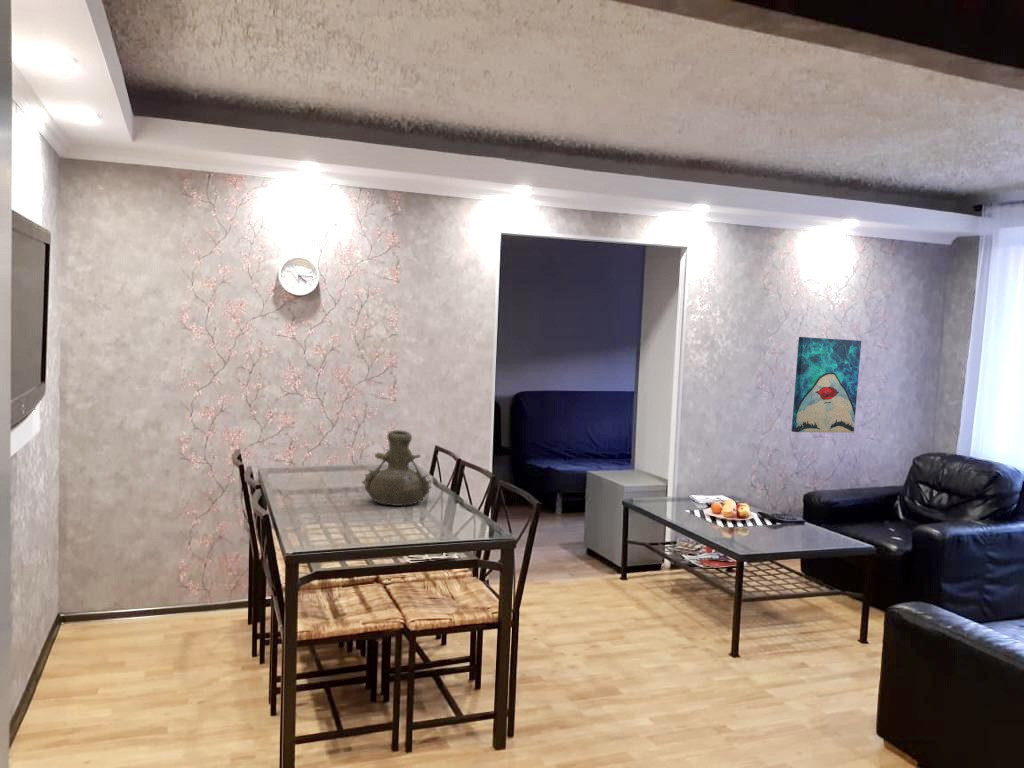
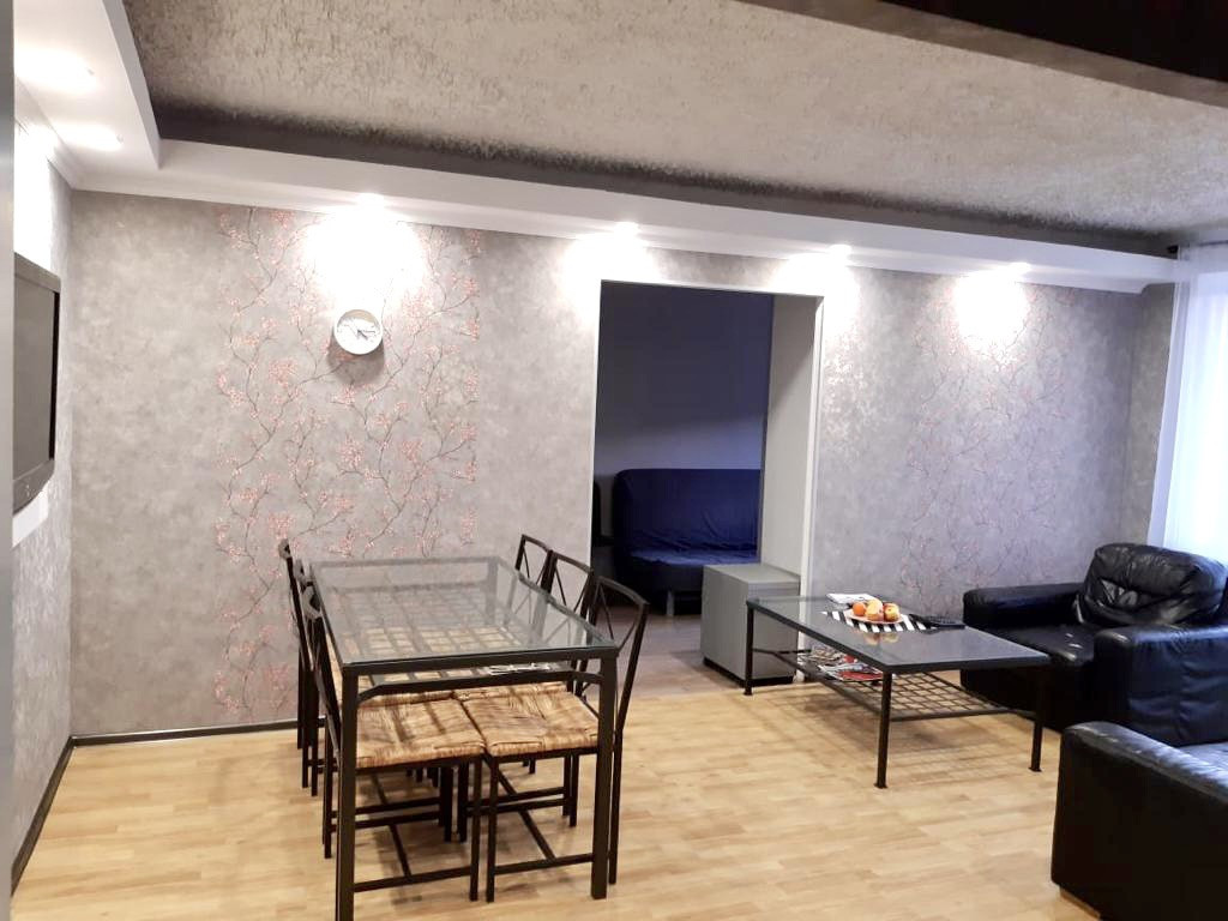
- wall art [791,336,862,434]
- vase [361,429,434,507]
